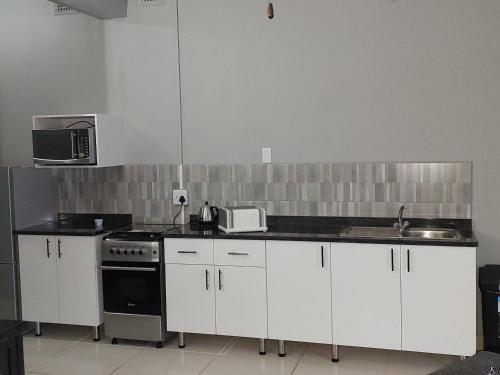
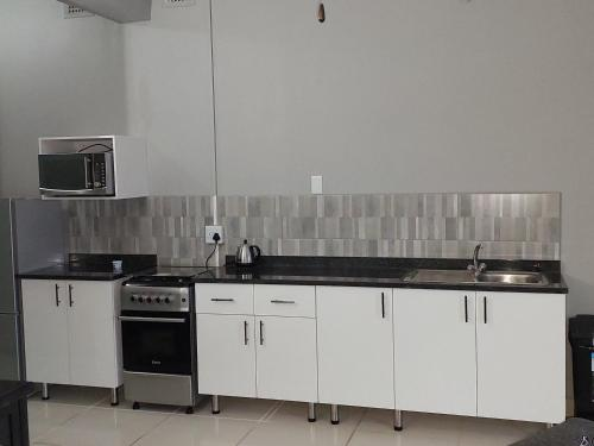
- toaster [217,205,269,235]
